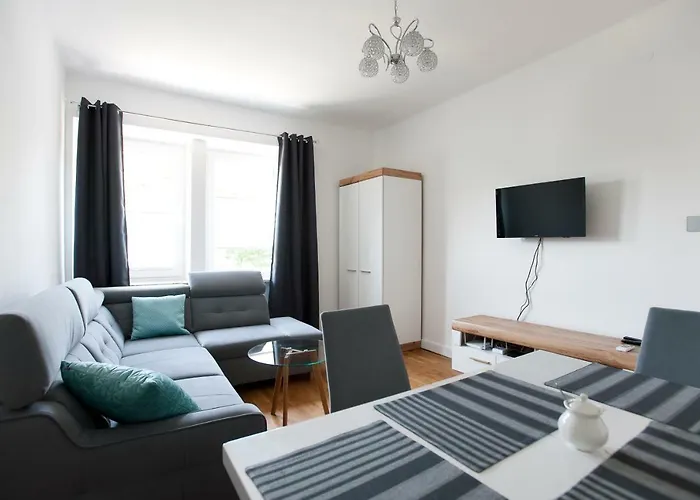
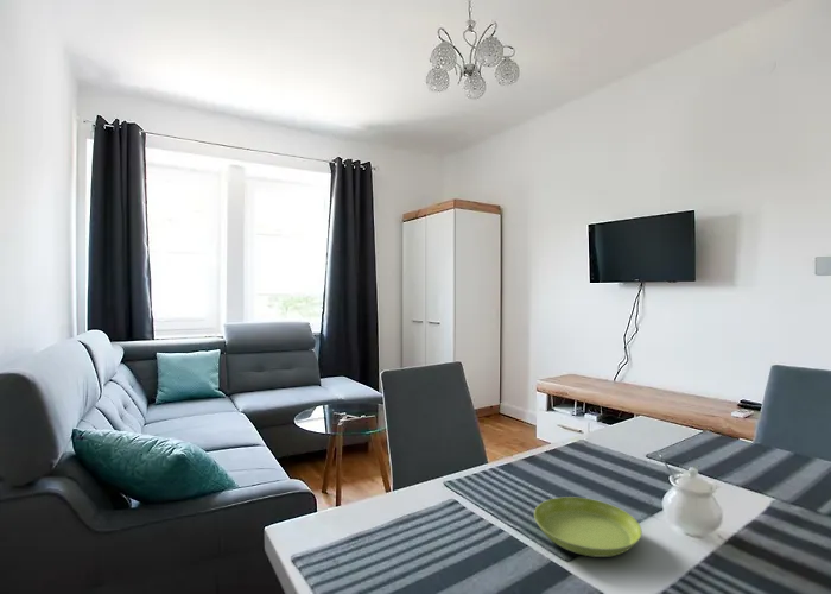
+ saucer [533,495,643,558]
